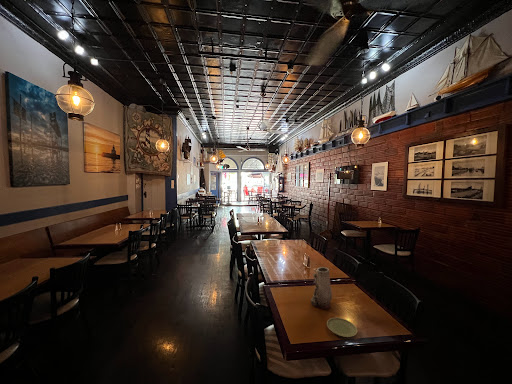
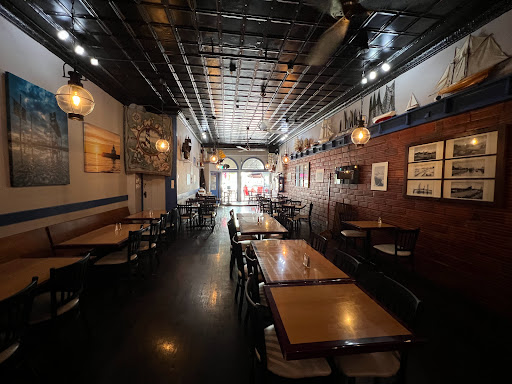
- vase [310,266,333,310]
- plate [326,317,358,338]
